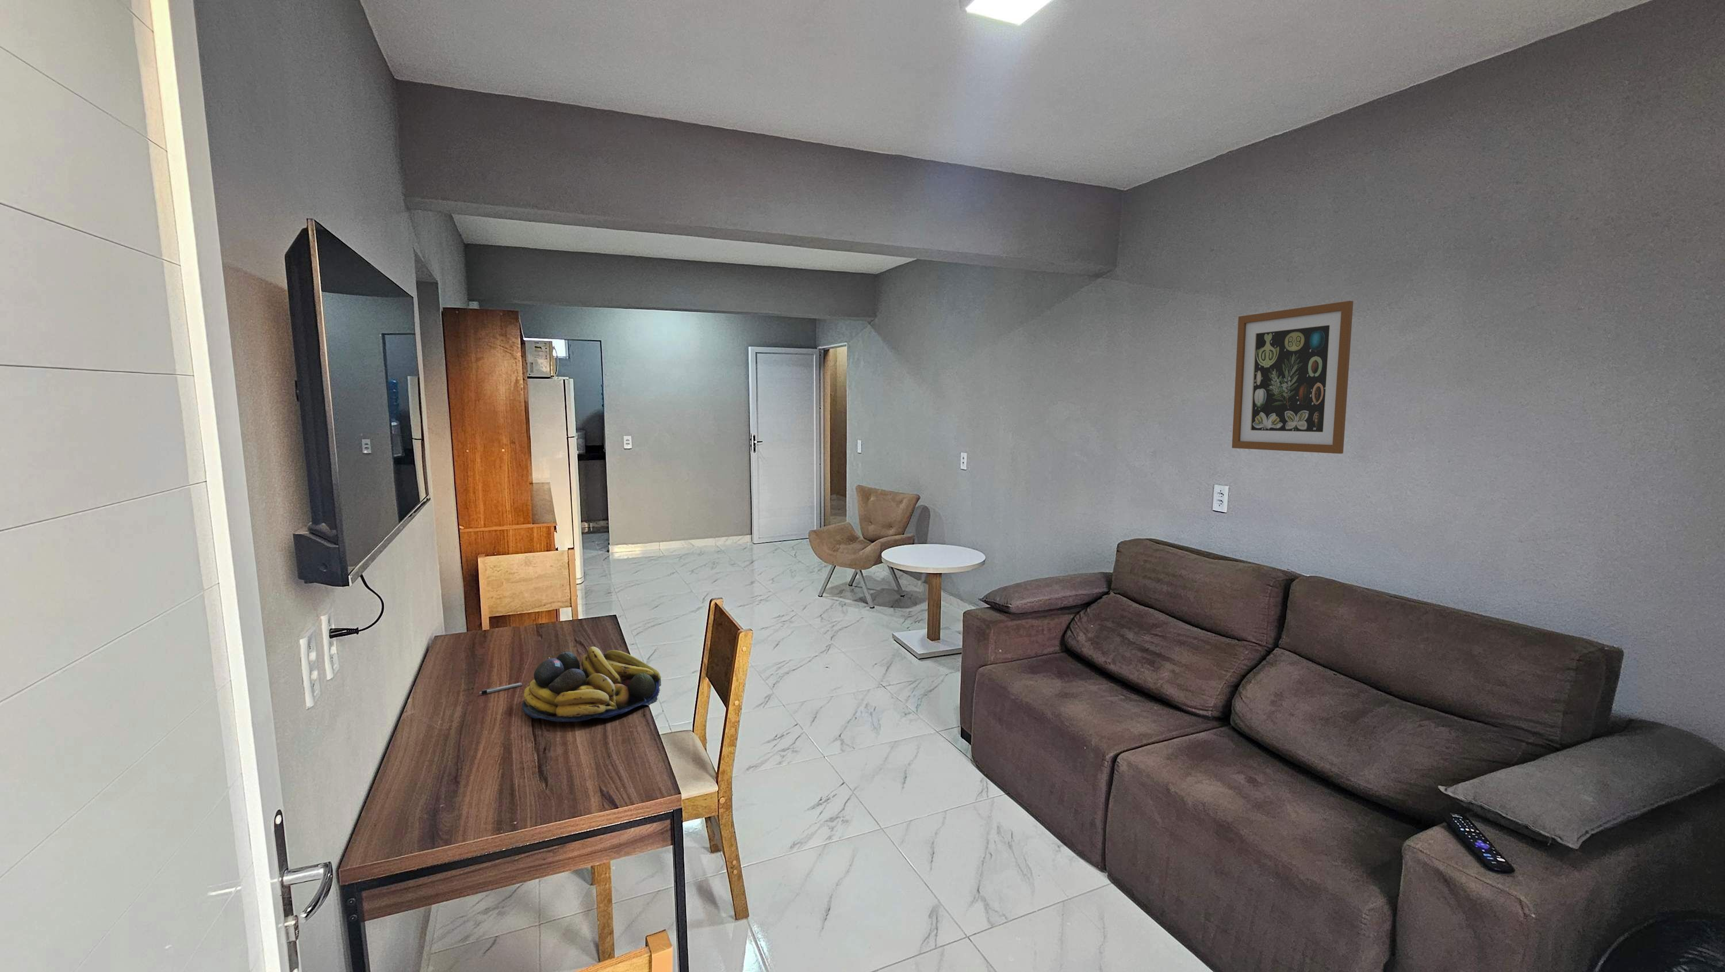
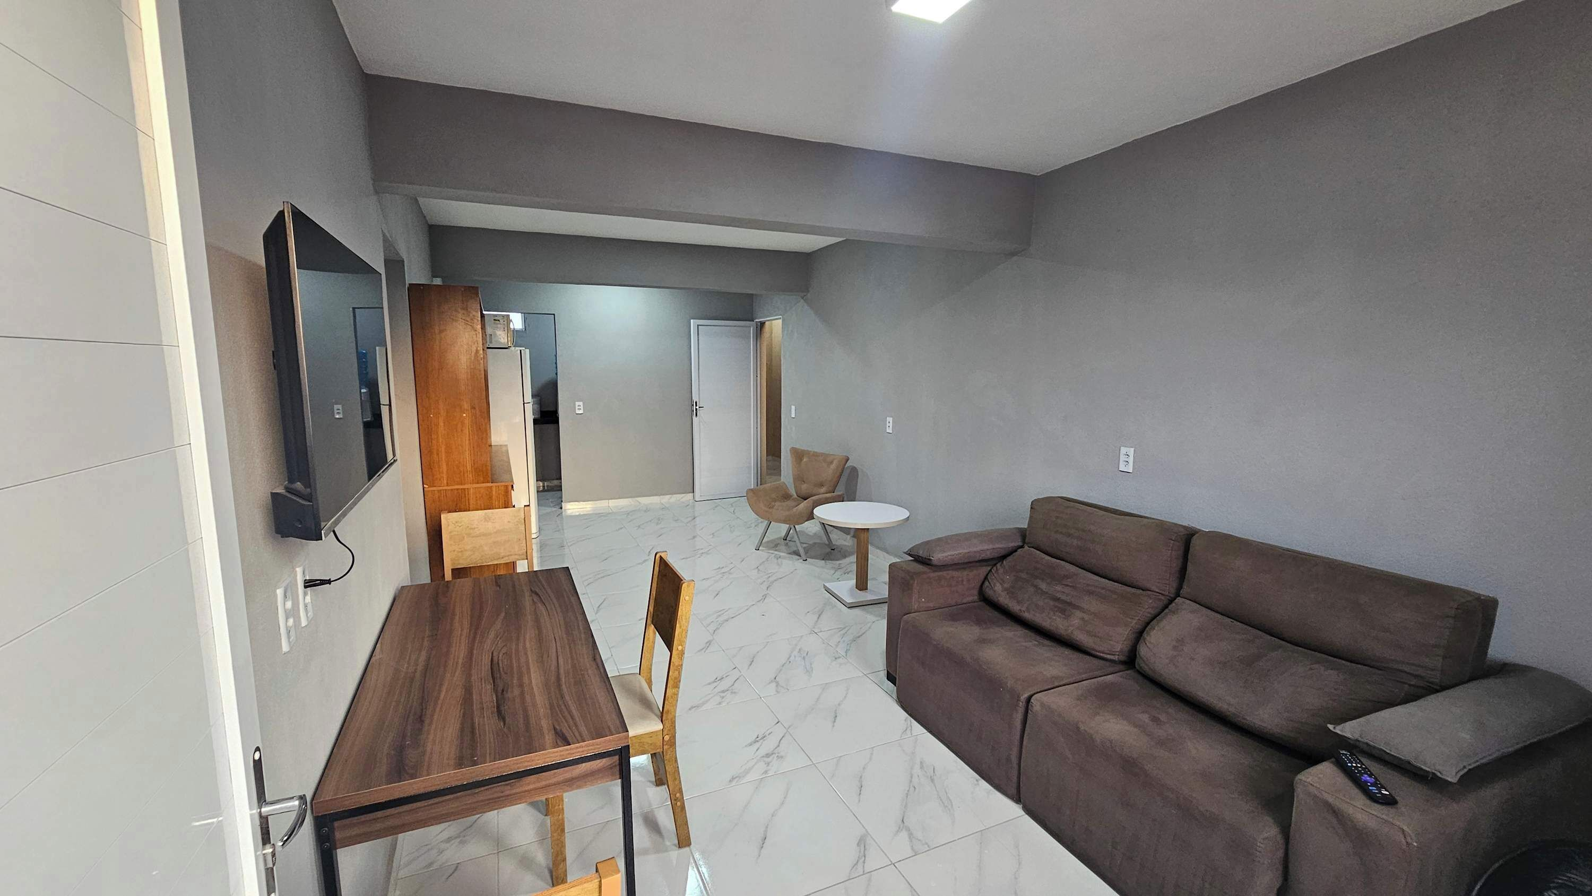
- pen [479,683,522,695]
- fruit bowl [521,646,662,722]
- wall art [1232,300,1354,454]
